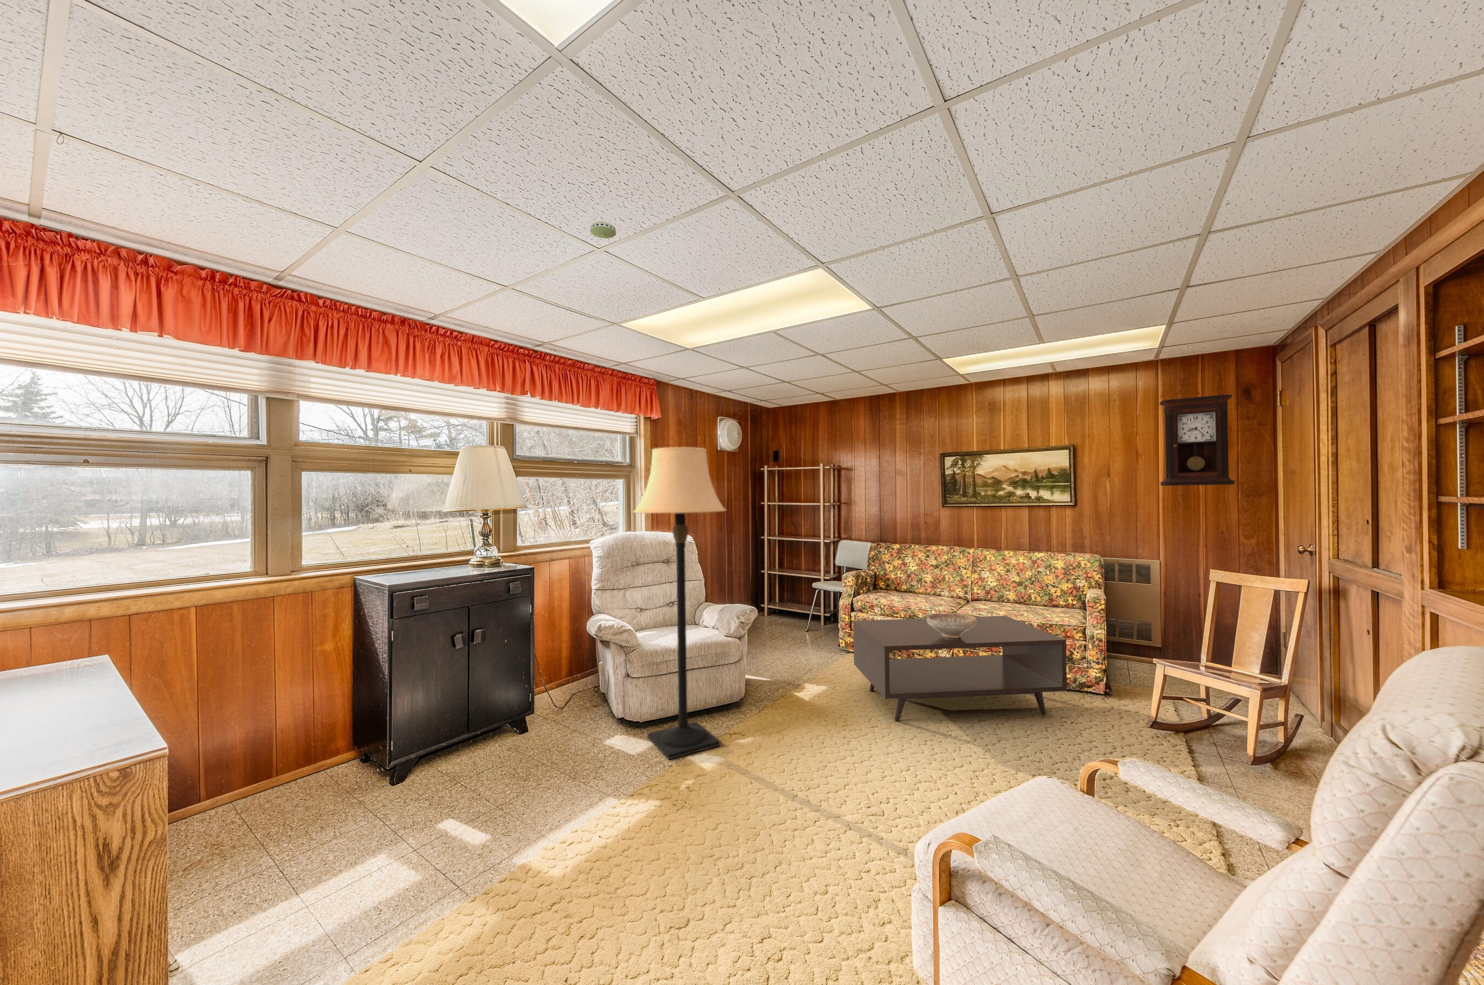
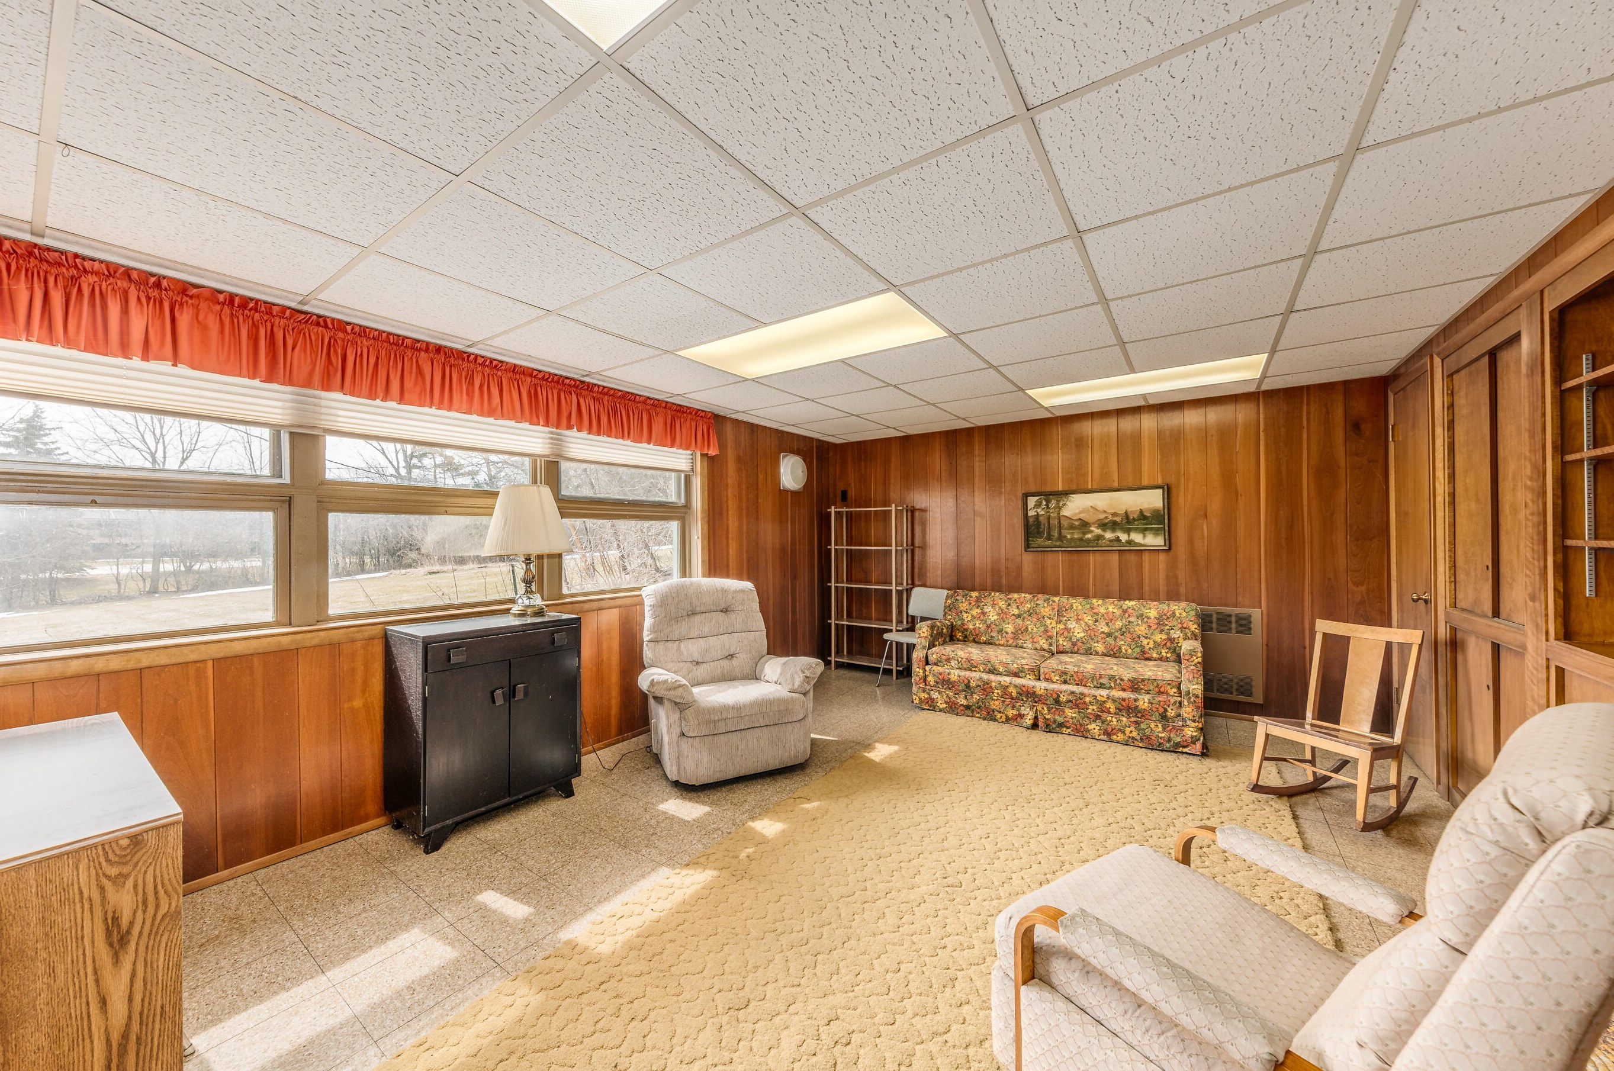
- smoke detector [589,221,617,239]
- pendulum clock [1159,395,1236,486]
- decorative bowl [927,612,975,638]
- lamp [632,446,727,760]
- coffee table [853,616,1067,722]
